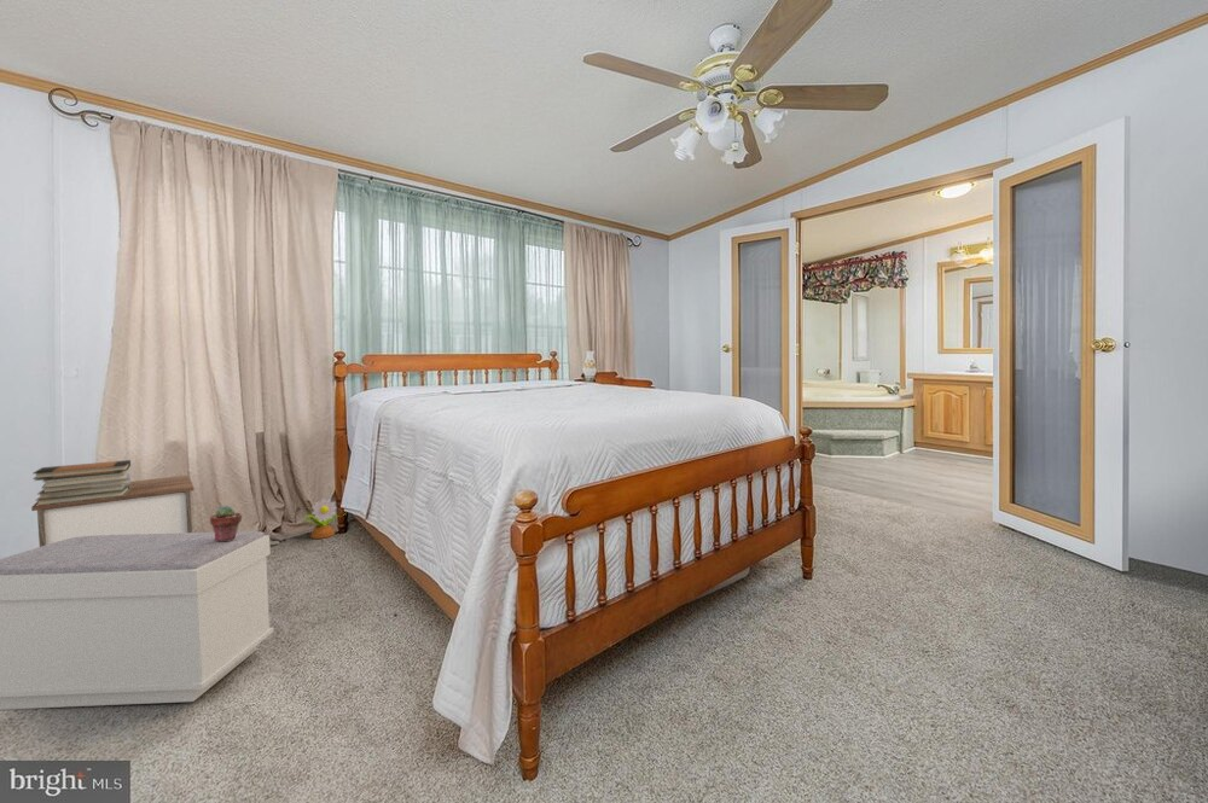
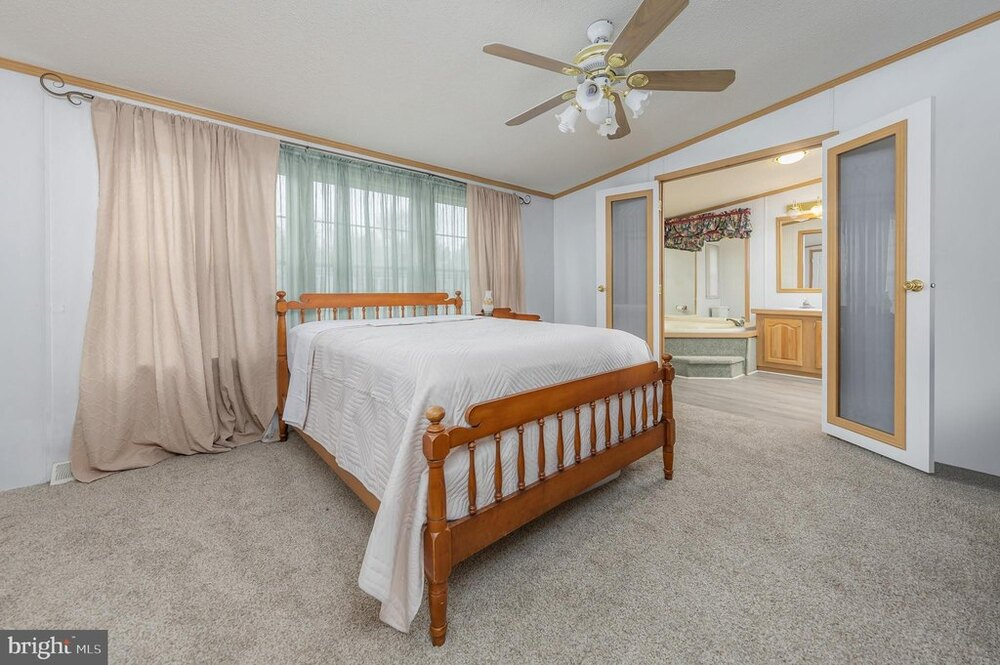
- book stack [31,459,132,506]
- decorative plant [300,497,348,540]
- nightstand [30,475,194,547]
- bench [0,530,275,711]
- potted succulent [209,505,243,541]
